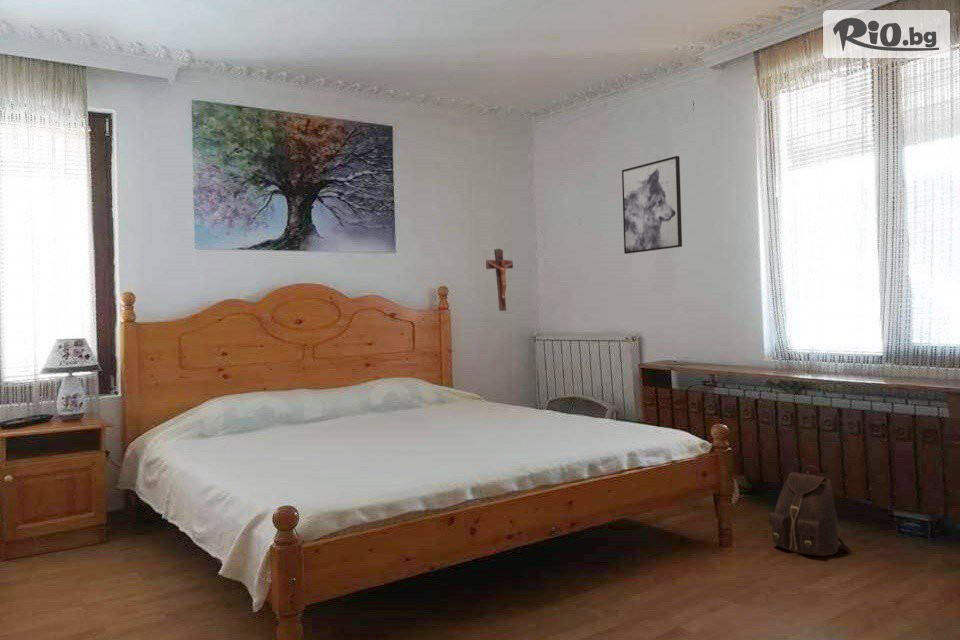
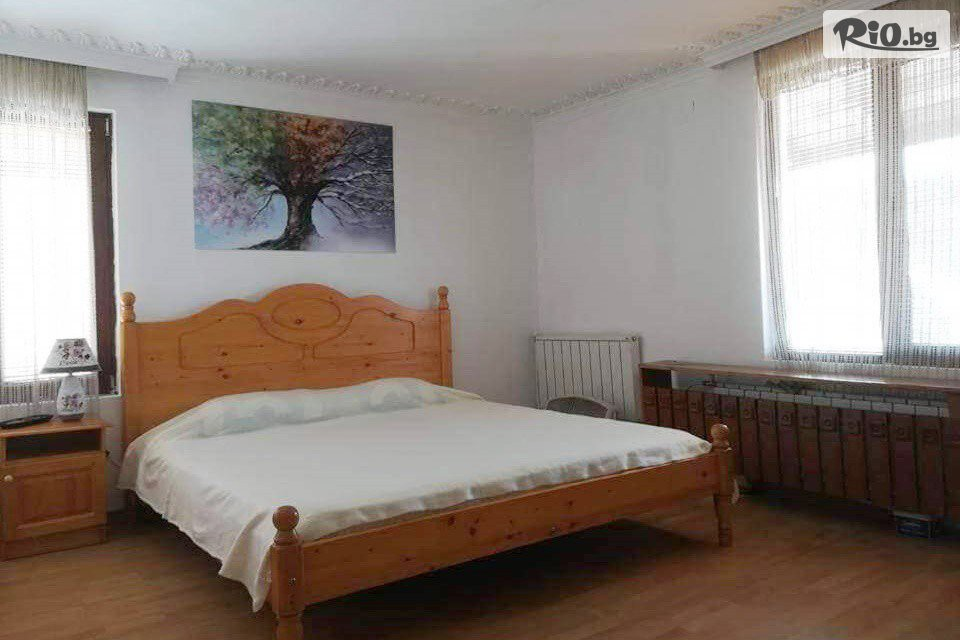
- crucifix [485,248,514,312]
- wall art [621,155,683,255]
- backpack [767,464,856,557]
